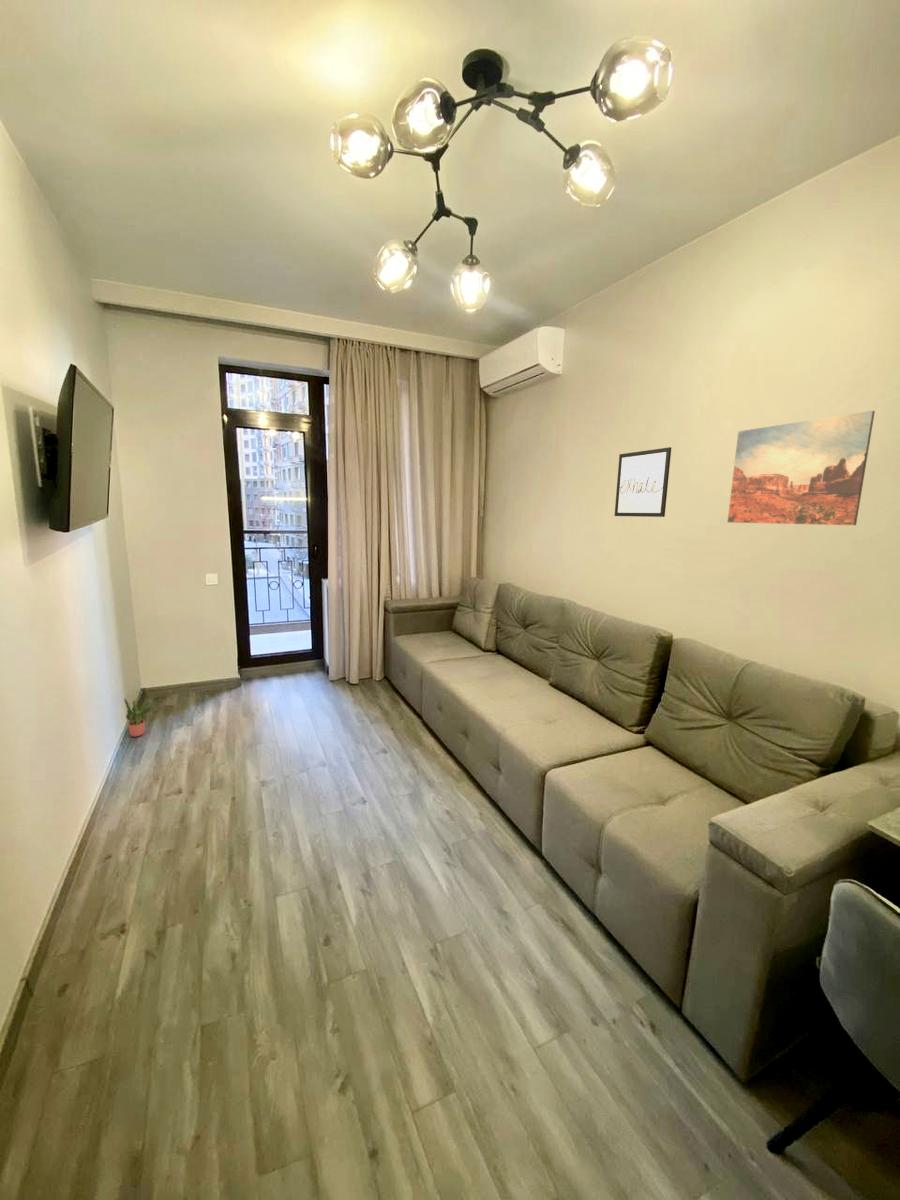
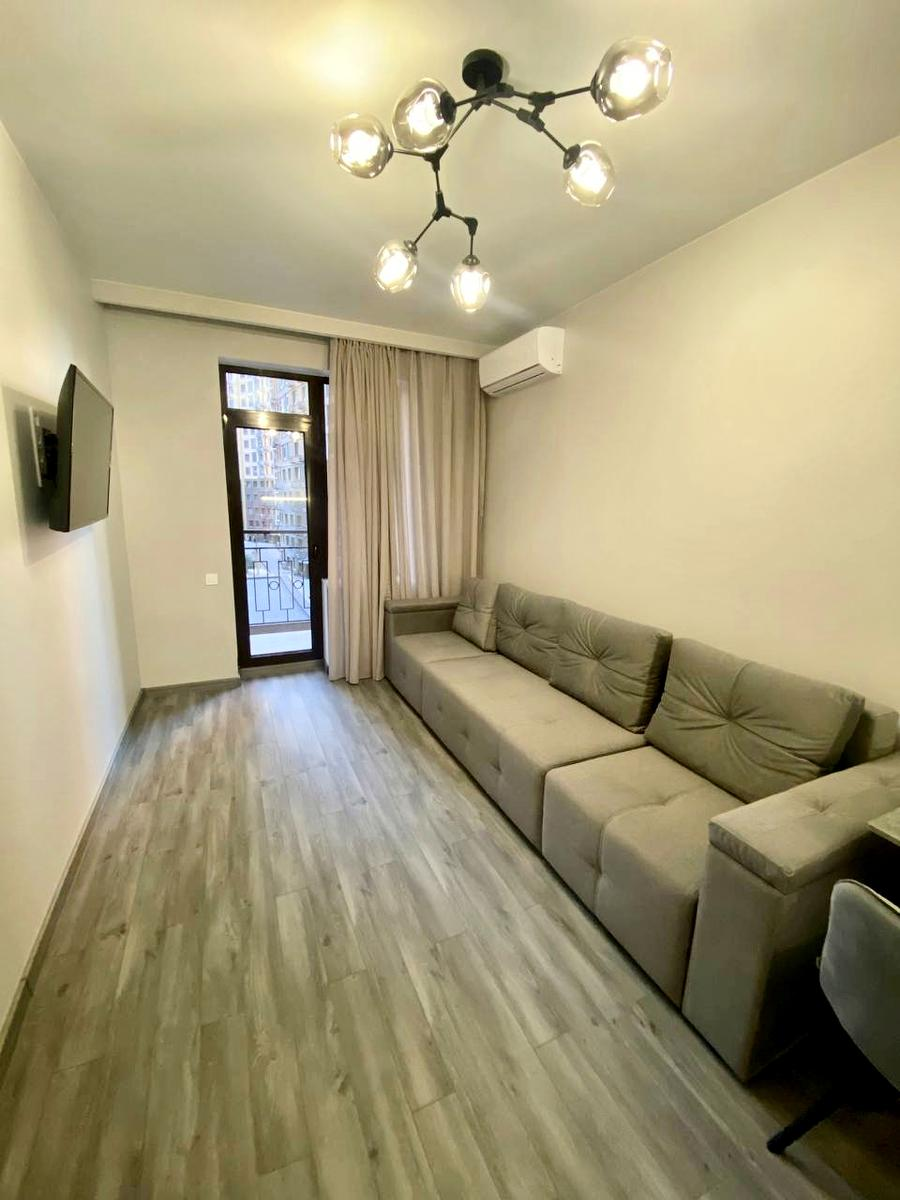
- wall art [614,446,672,518]
- potted plant [123,698,153,738]
- wall art [727,410,876,526]
